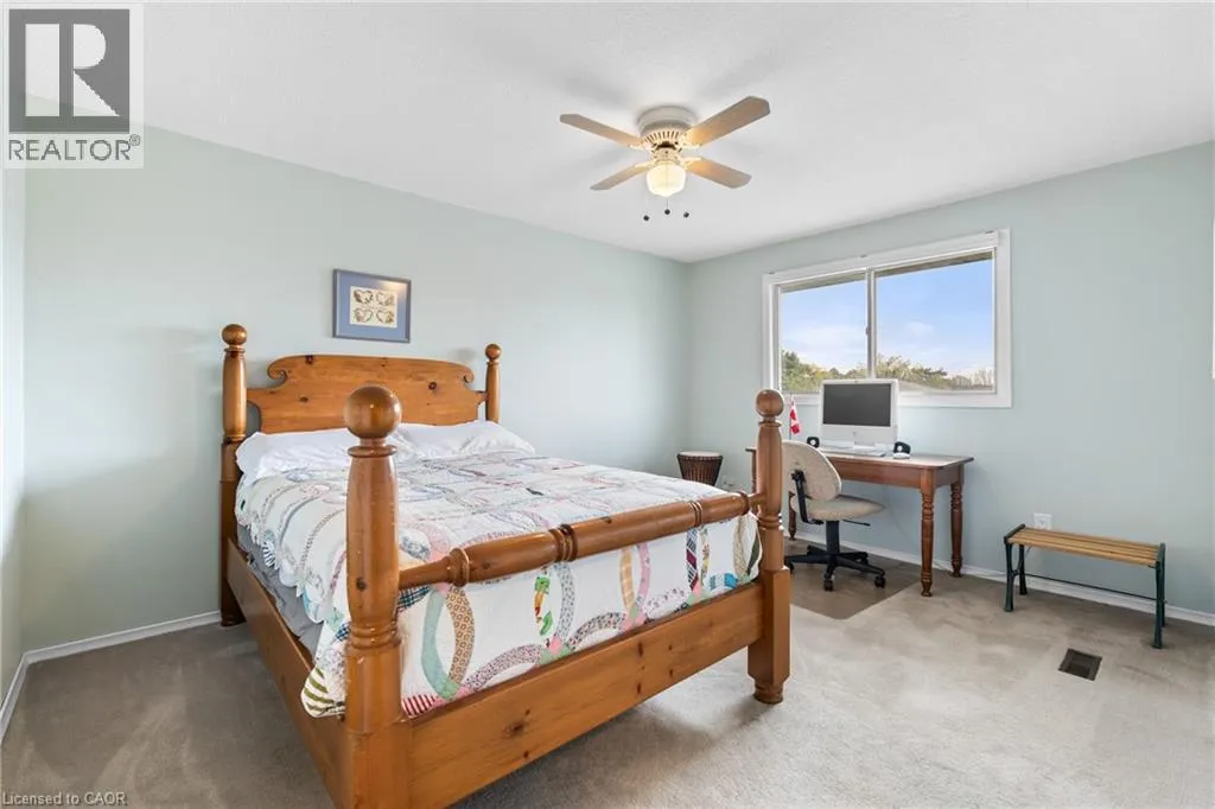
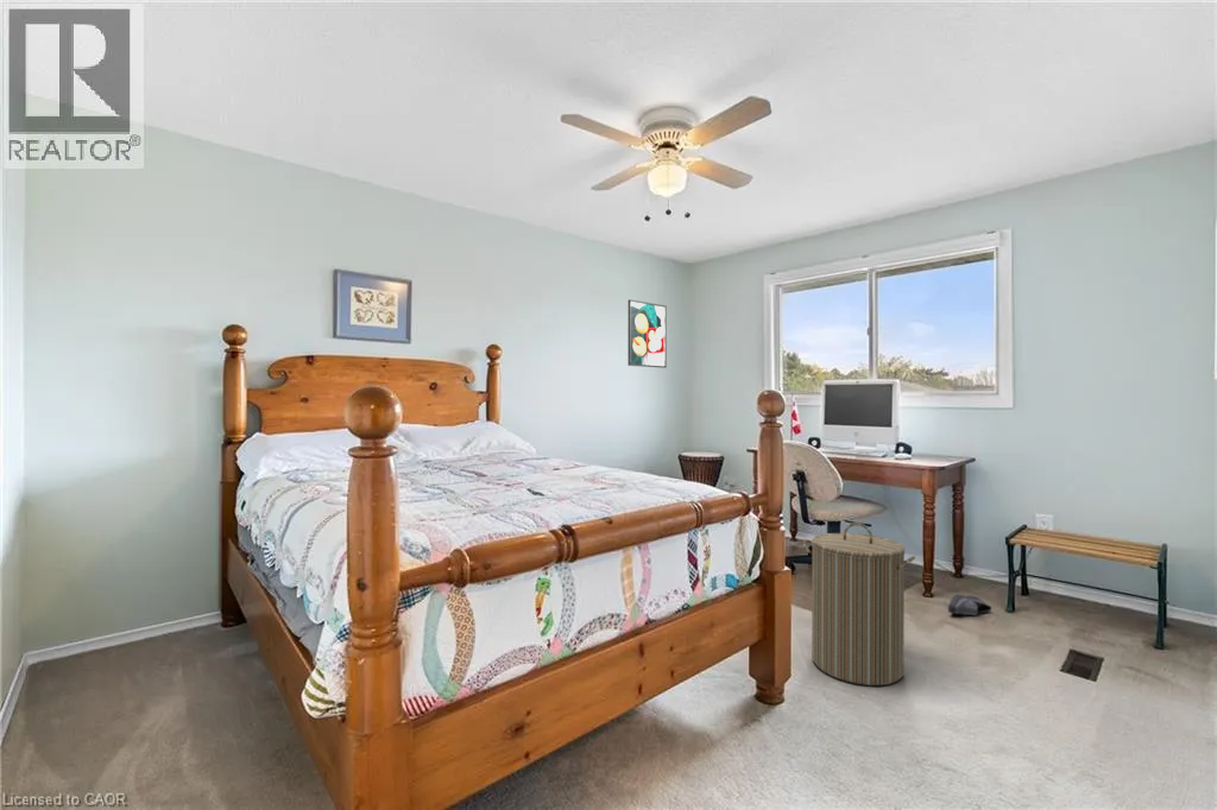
+ laundry hamper [802,521,916,686]
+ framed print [626,298,668,369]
+ shoe [947,593,992,616]
